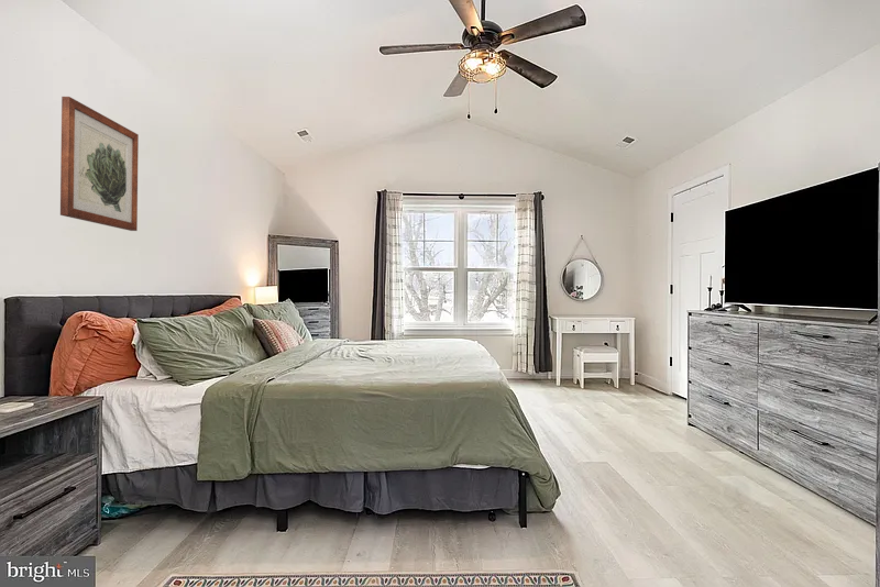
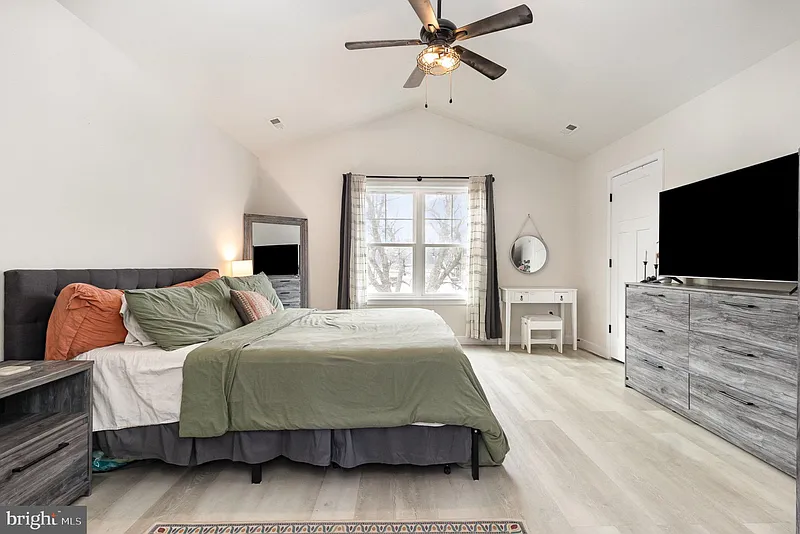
- wall art [59,96,140,232]
